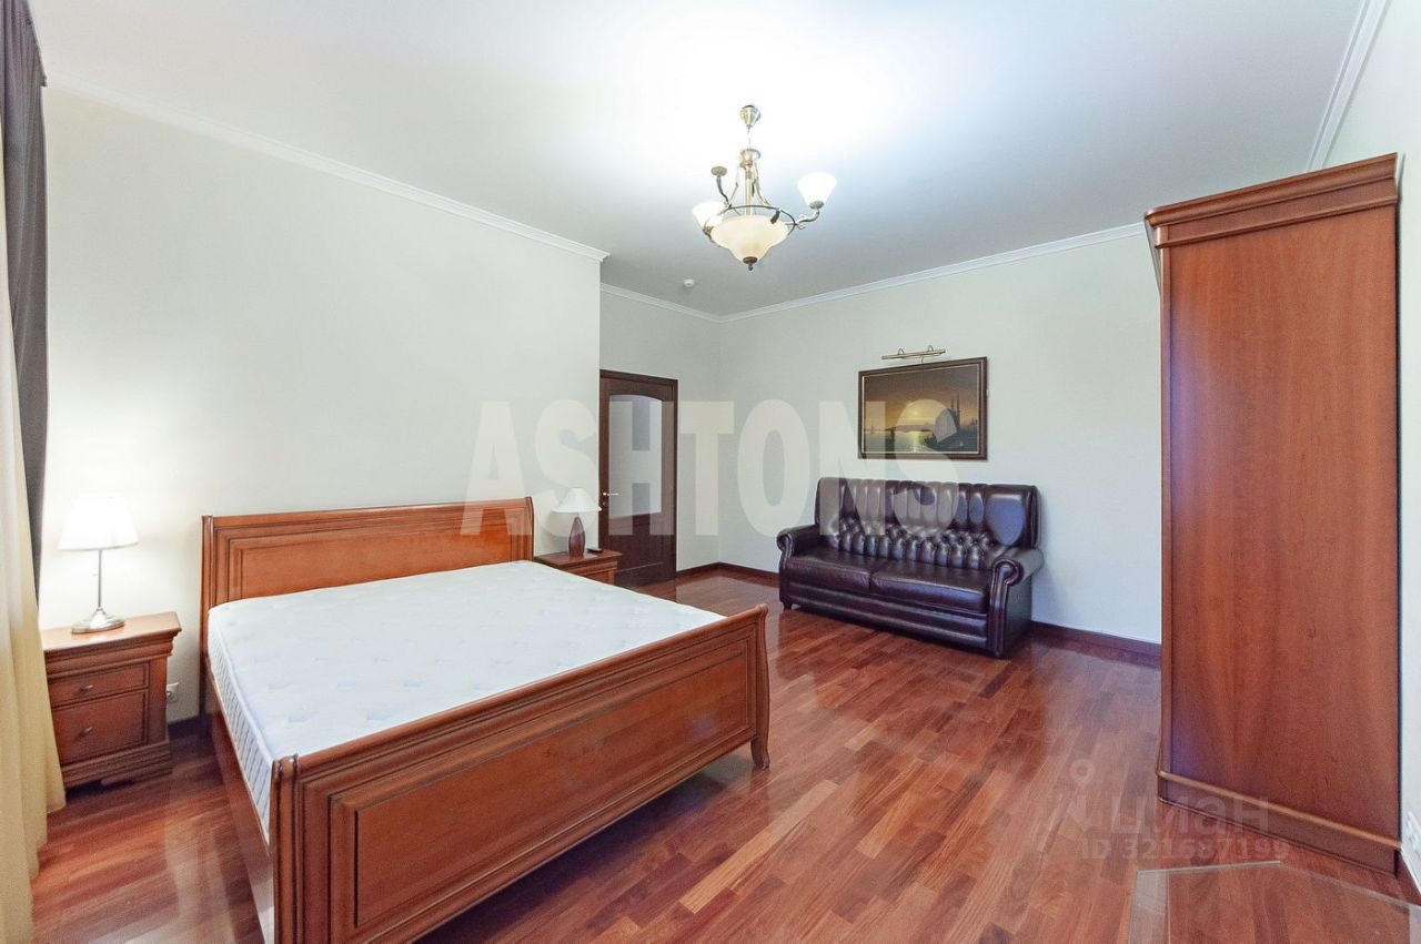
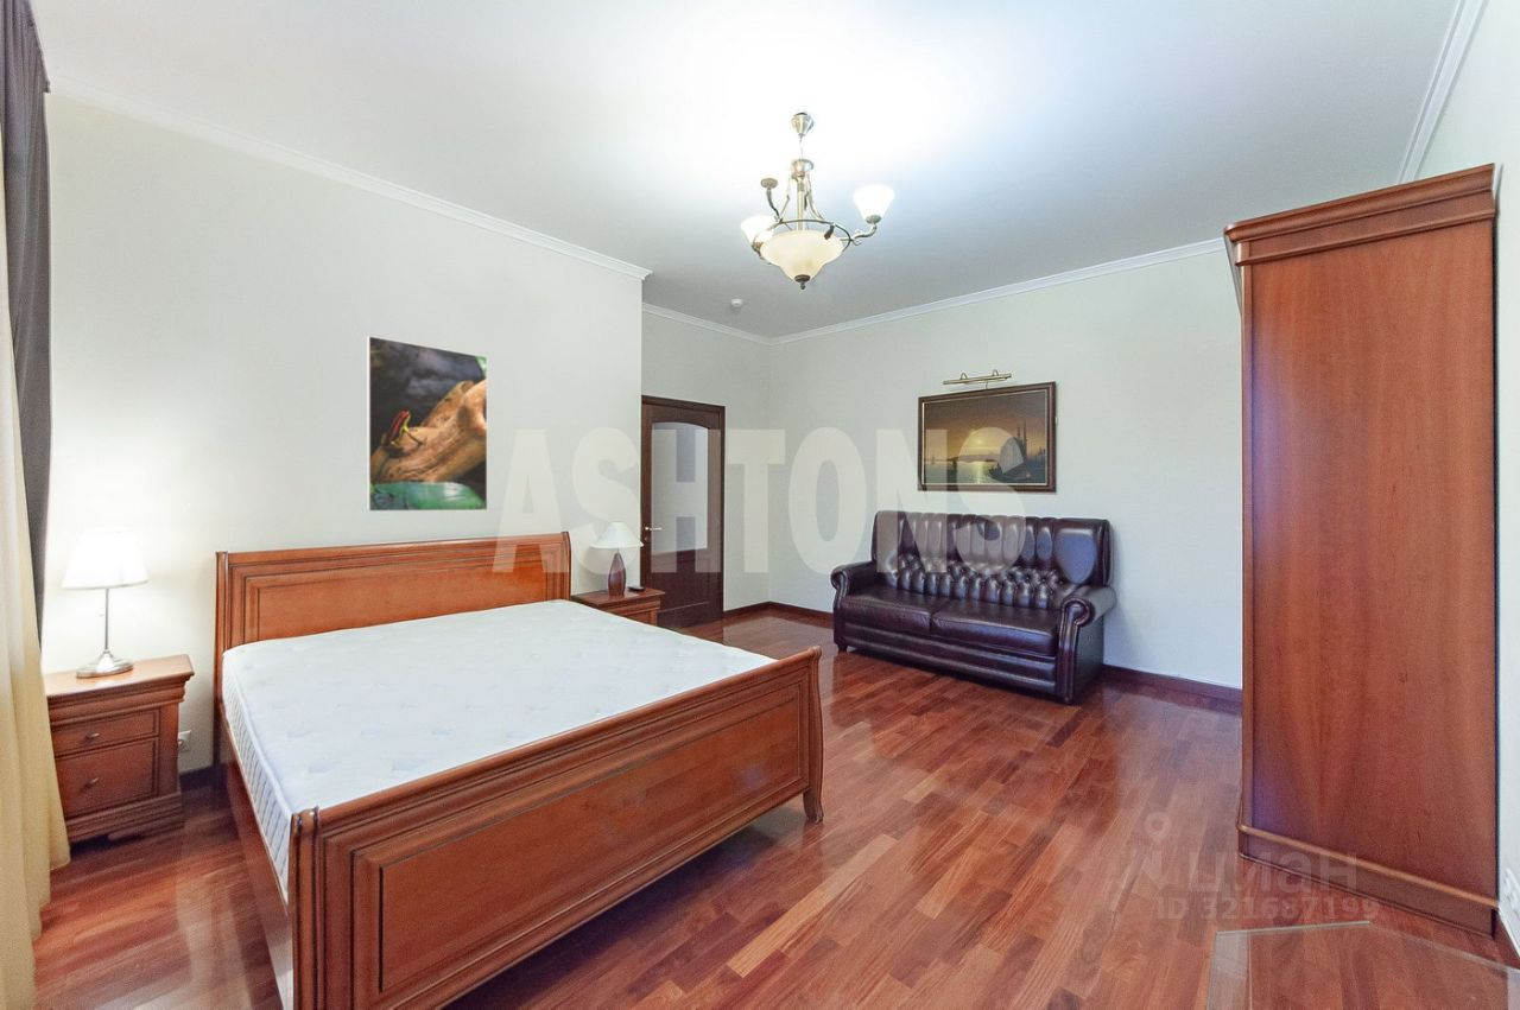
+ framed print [366,335,489,513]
